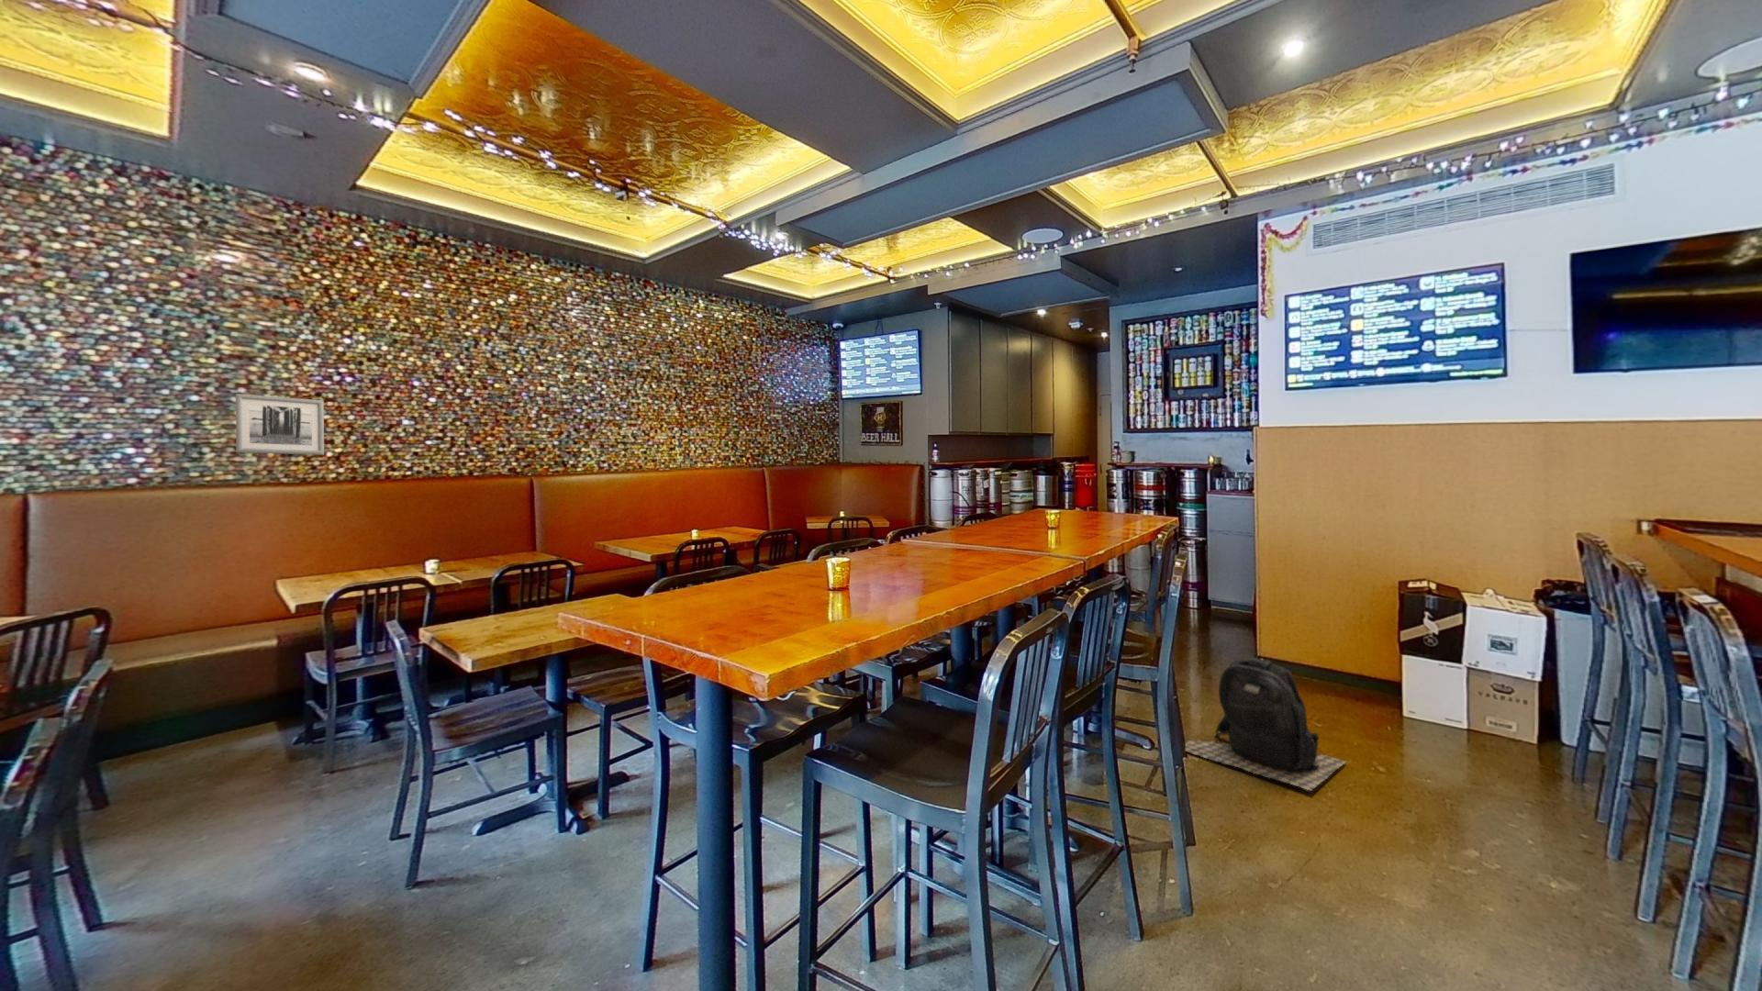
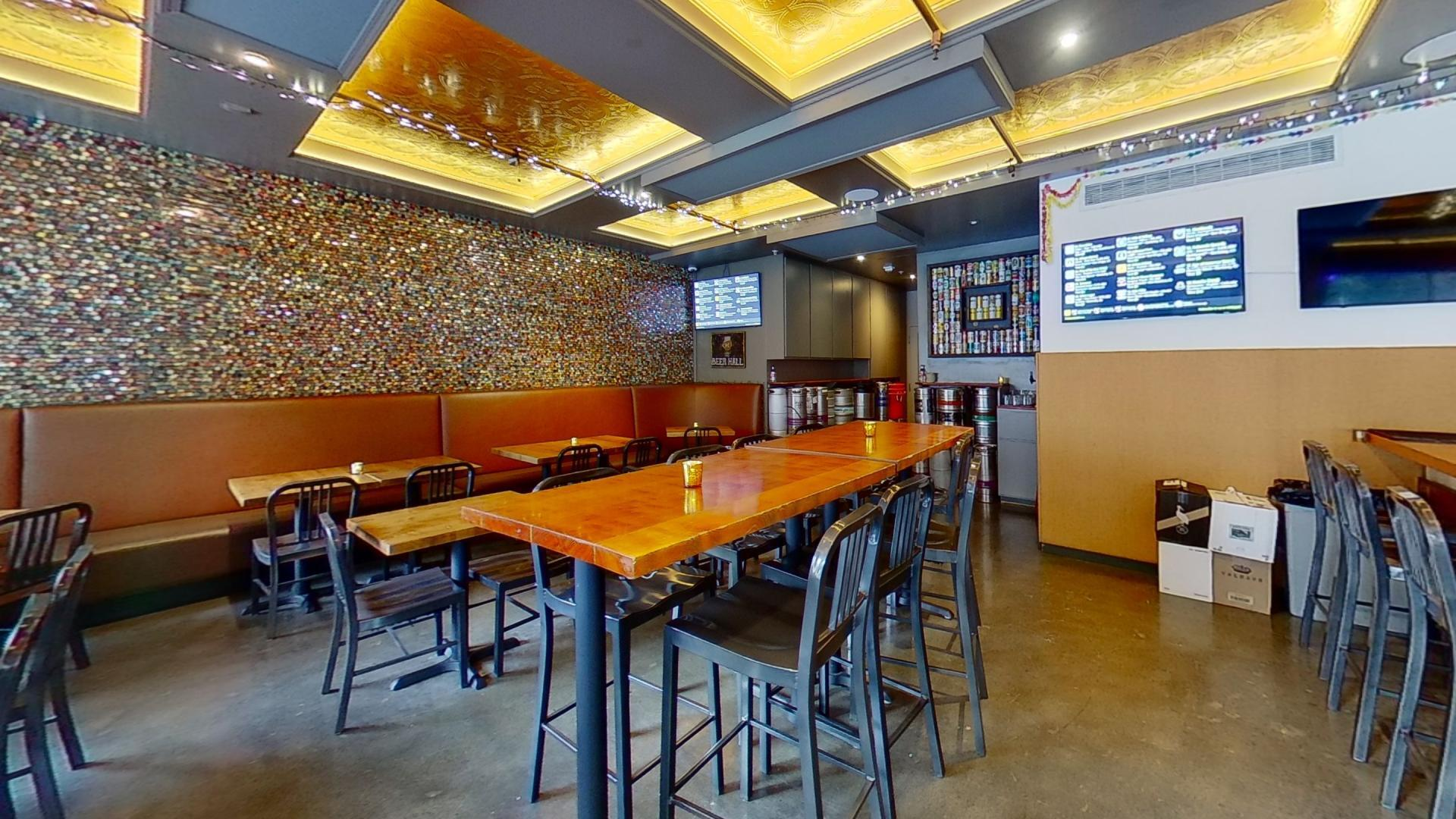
- wall art [235,393,324,456]
- backpack [1185,657,1347,791]
